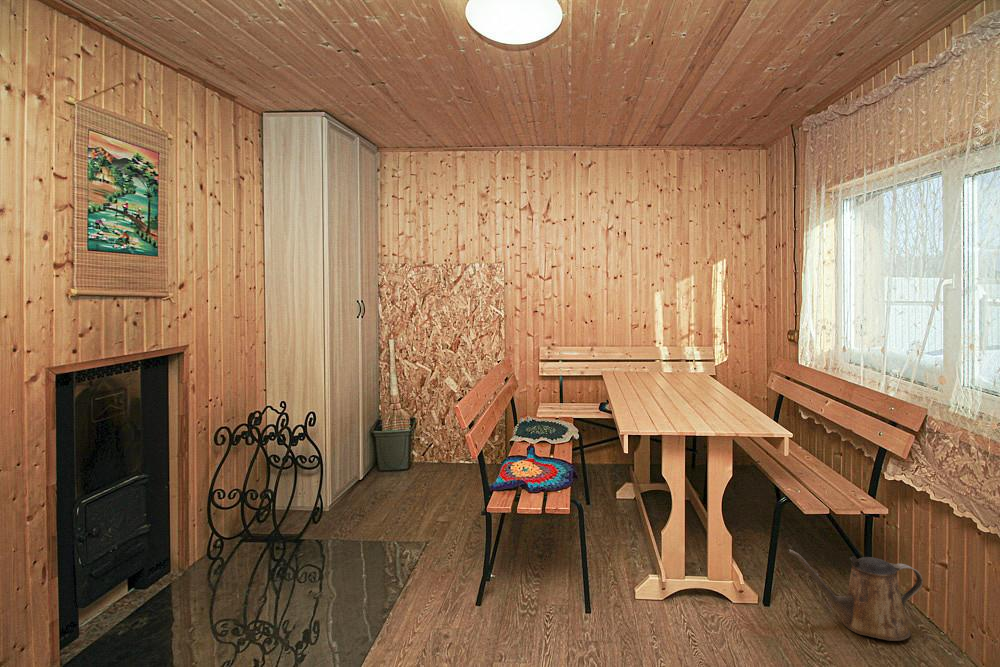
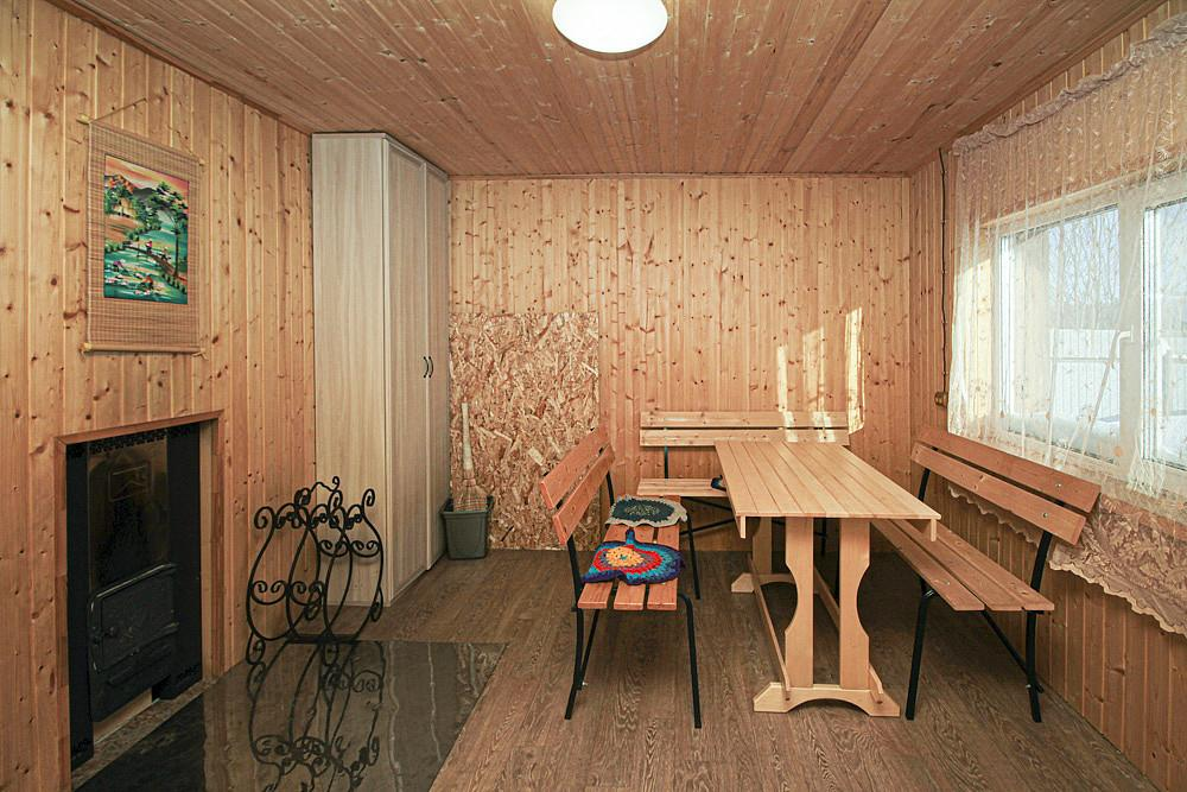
- watering can [787,548,924,642]
